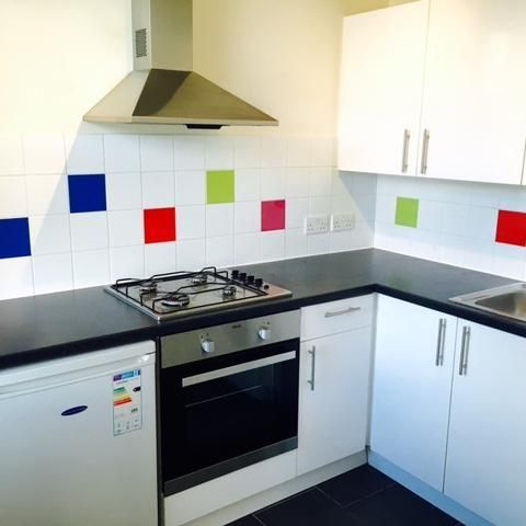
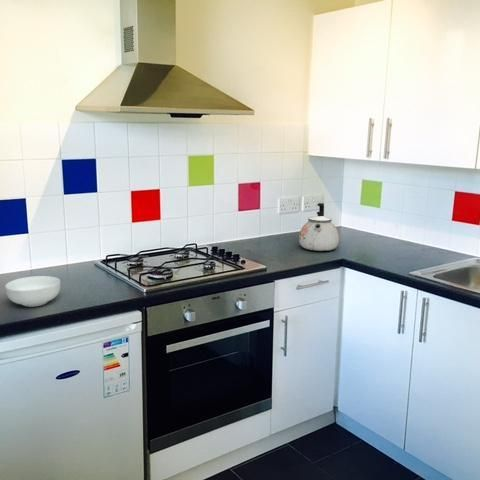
+ cereal bowl [4,275,61,308]
+ kettle [298,202,340,252]
